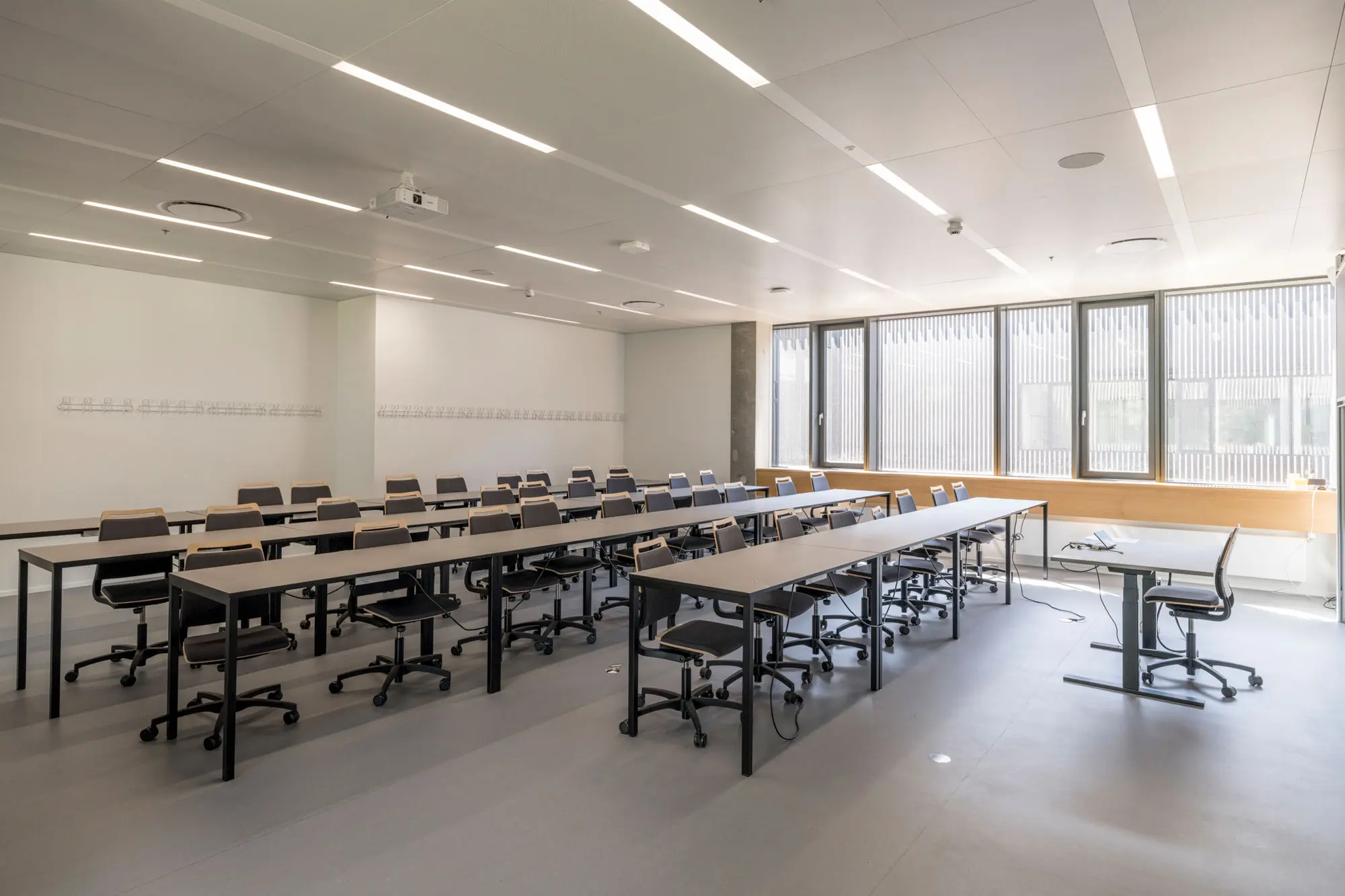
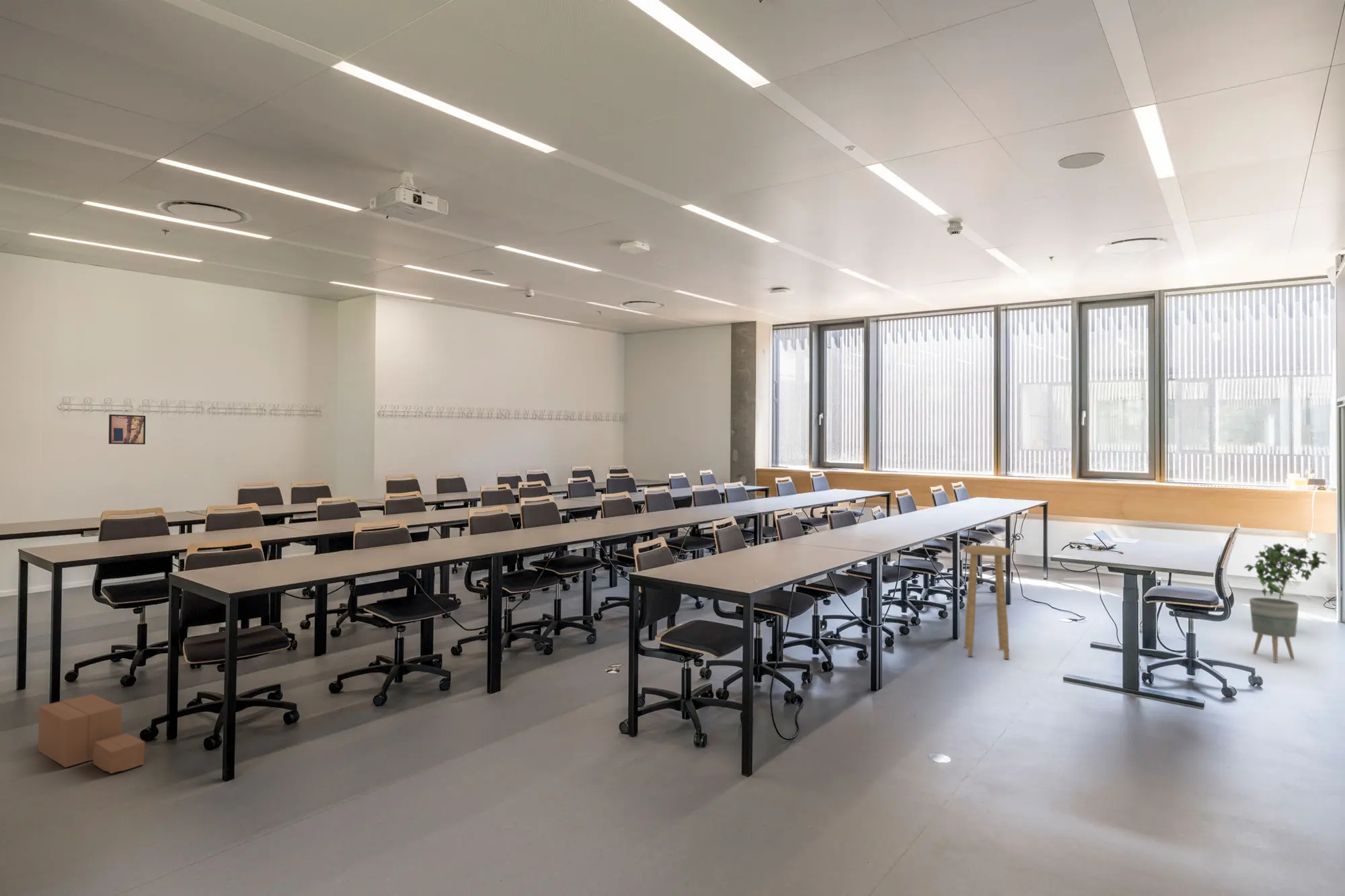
+ potted plant [1243,542,1328,600]
+ planter [1249,597,1299,663]
+ wall art [108,414,146,445]
+ cardboard box [38,694,146,774]
+ stool [963,544,1011,659]
